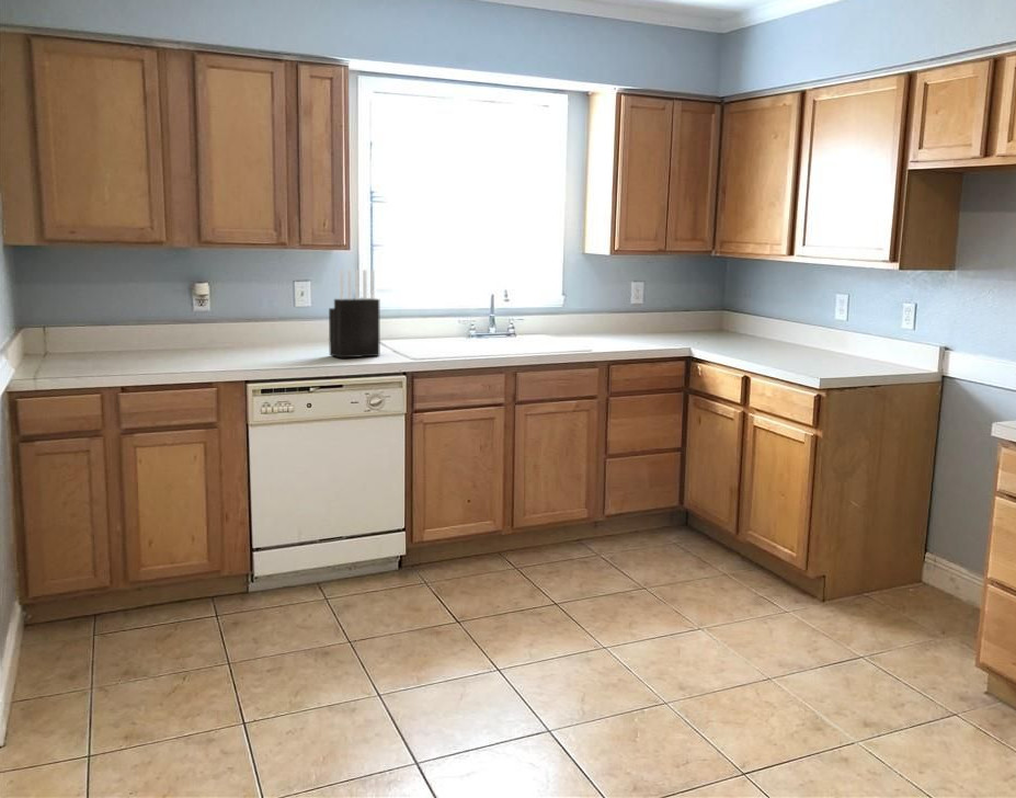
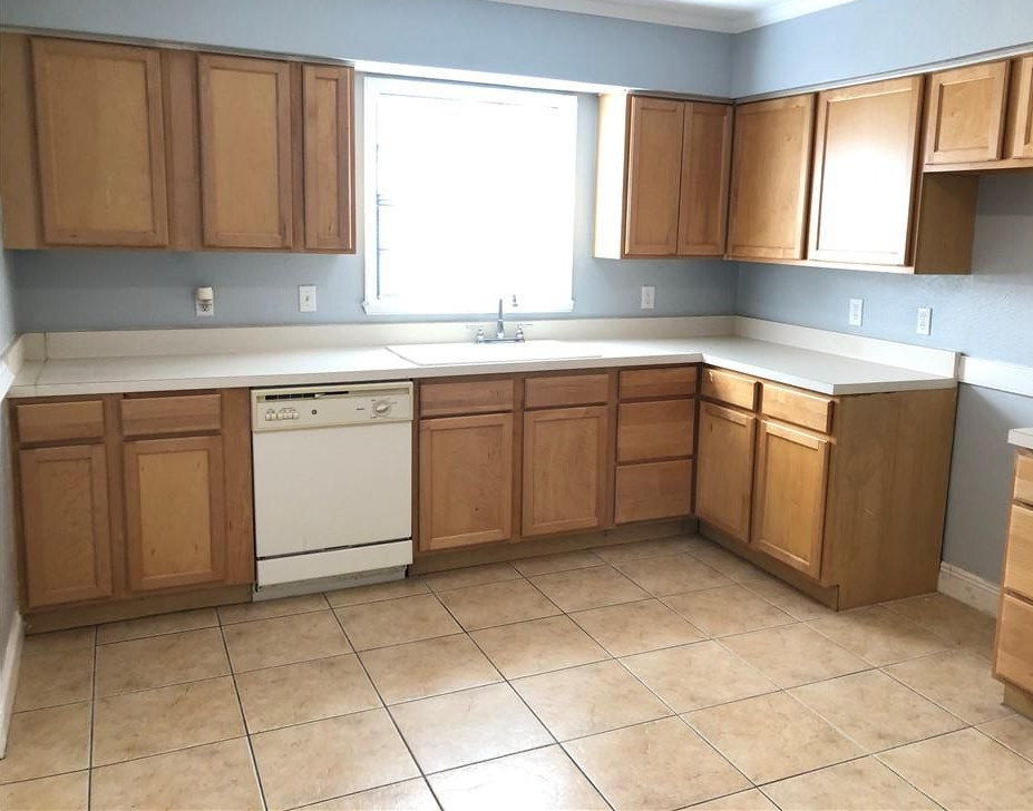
- knife block [328,269,381,360]
